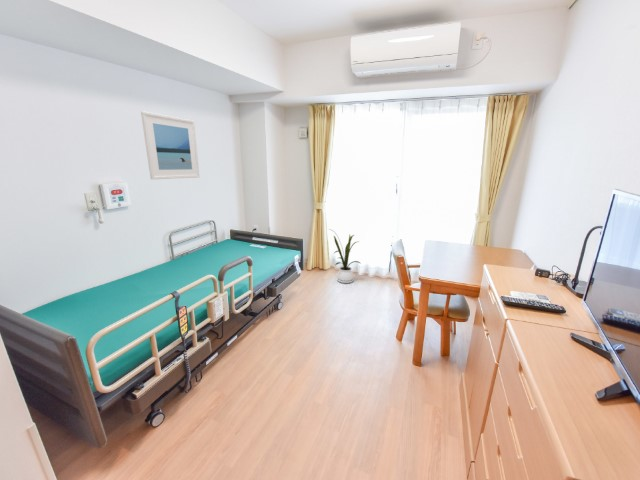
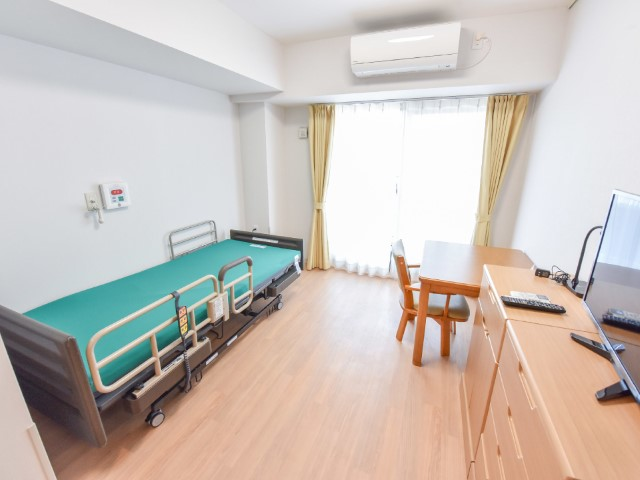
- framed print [140,110,201,180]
- house plant [328,228,362,284]
